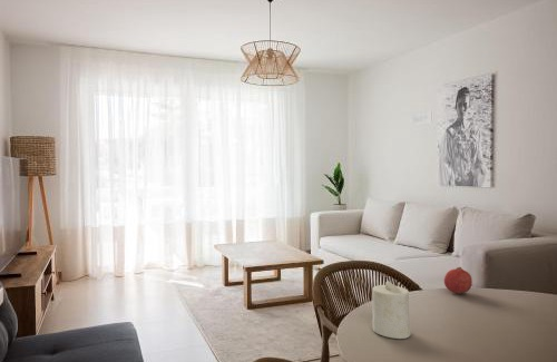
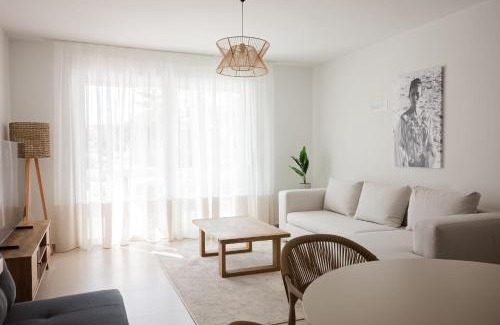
- candle [371,280,411,340]
- fruit [443,266,473,295]
